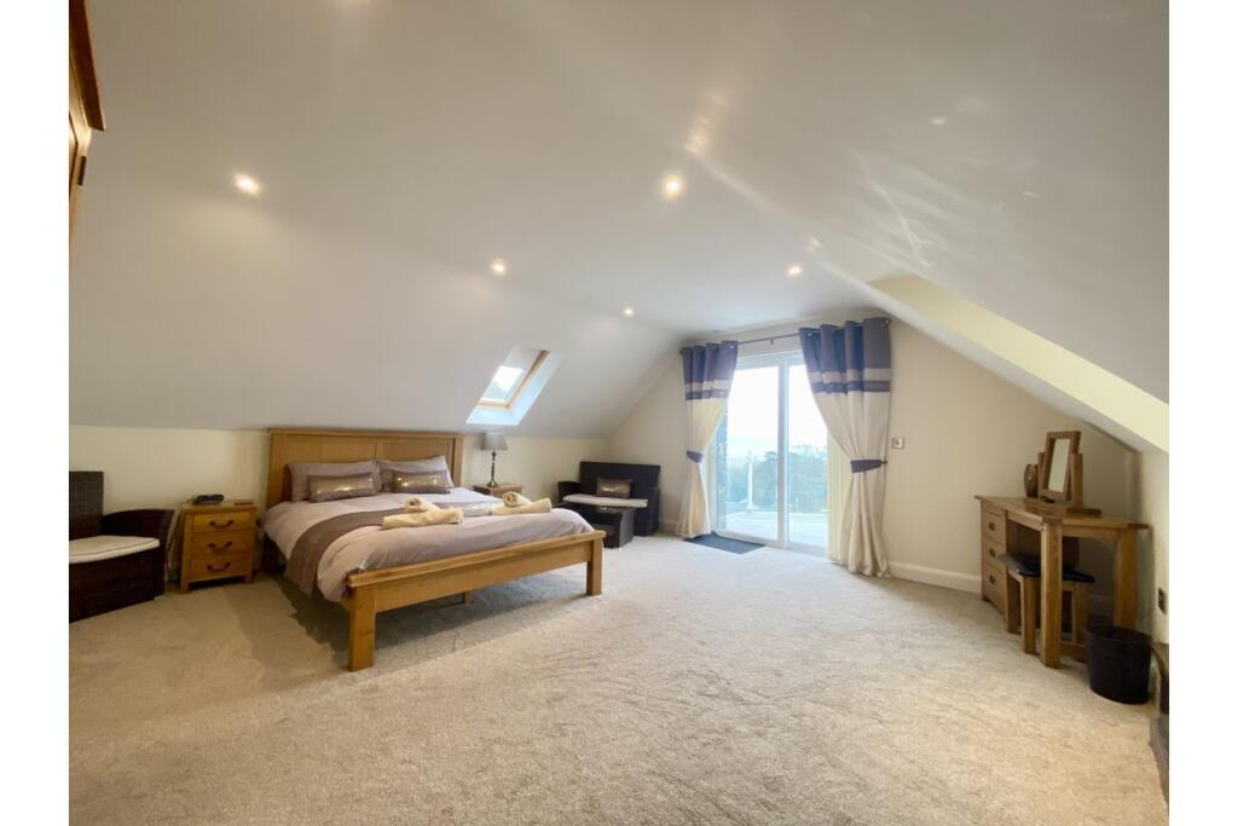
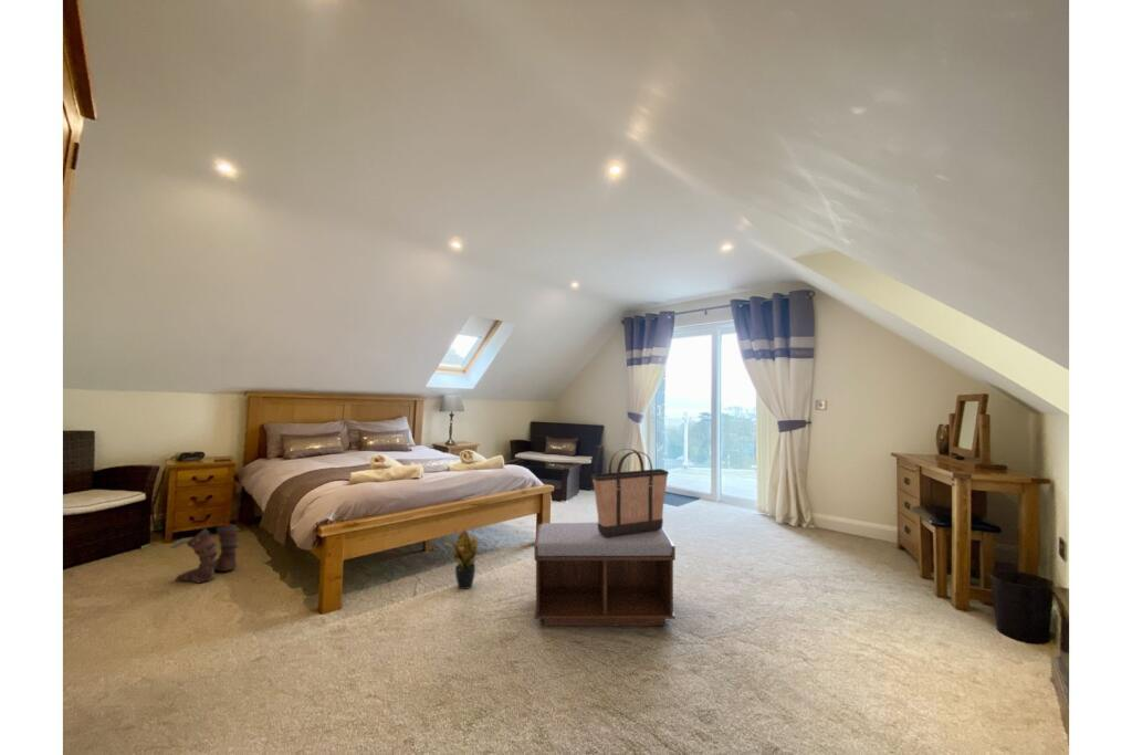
+ shopping bag [590,448,670,537]
+ boots [168,524,240,585]
+ potted plant [443,529,480,590]
+ bench [533,522,677,627]
